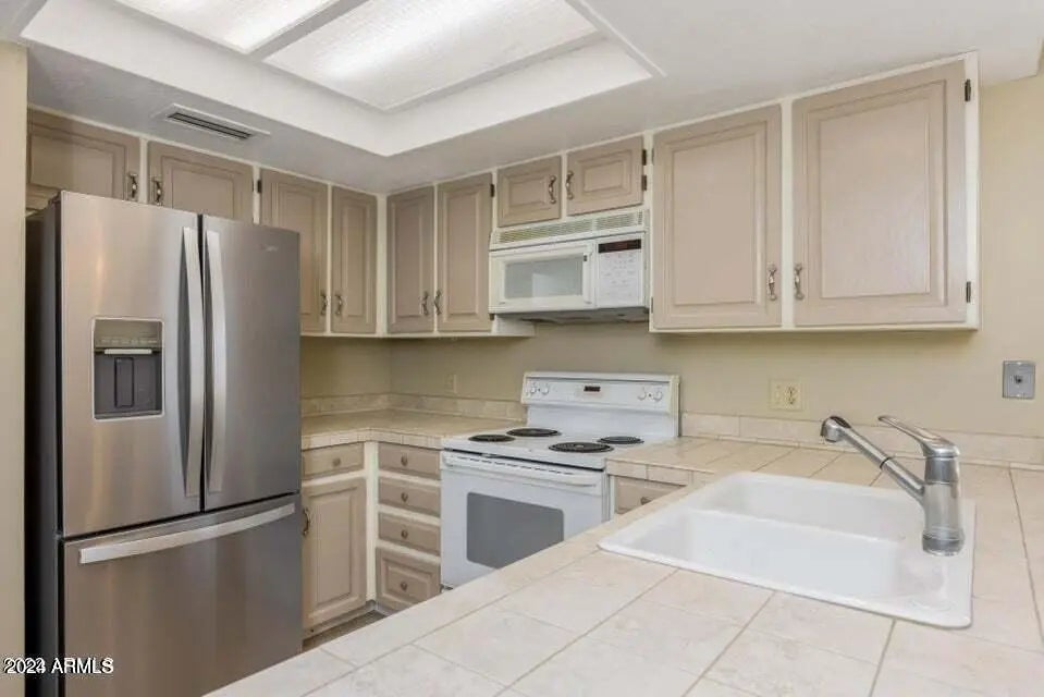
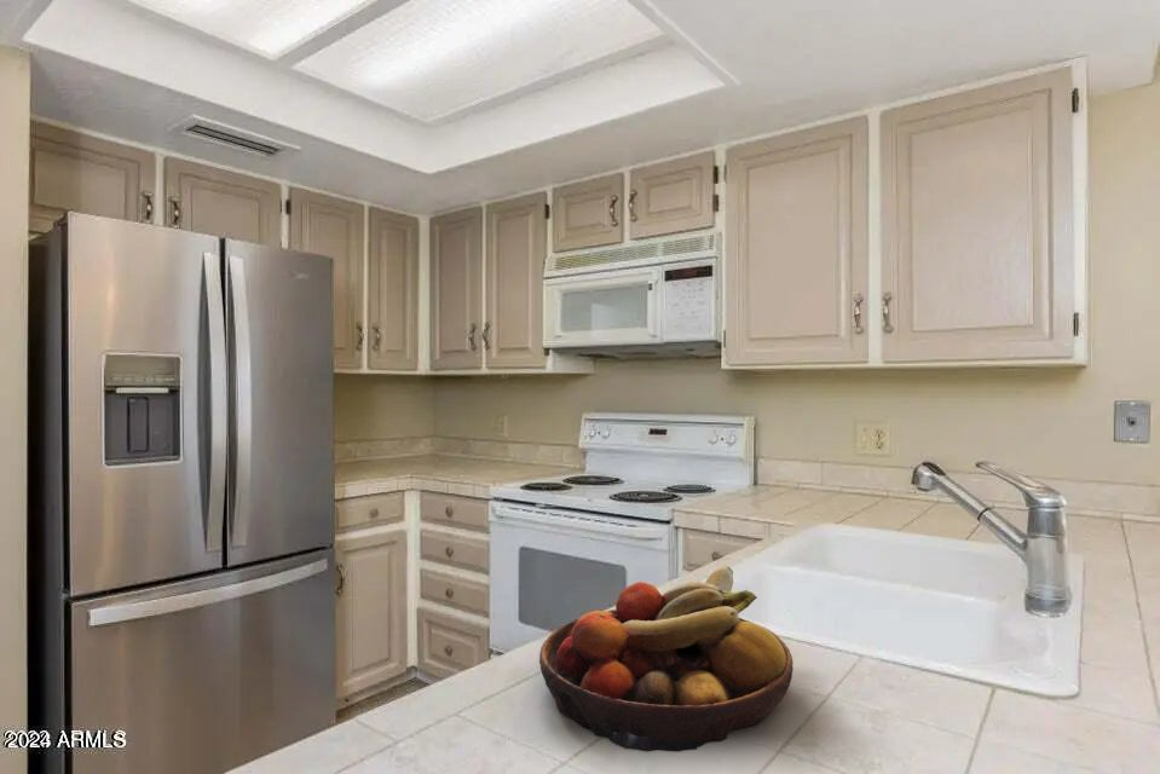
+ fruit bowl [538,566,795,752]
